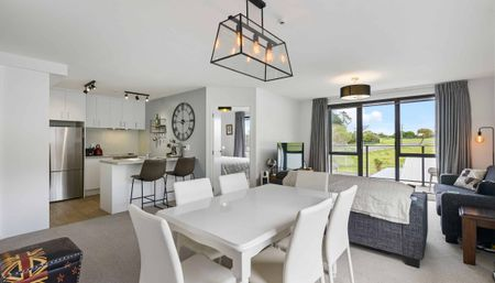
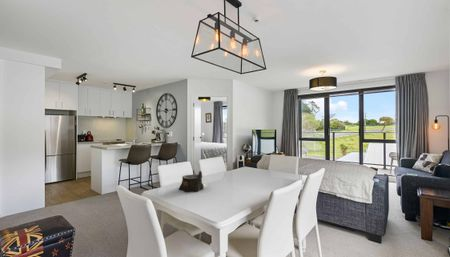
+ candle holder [178,170,205,193]
